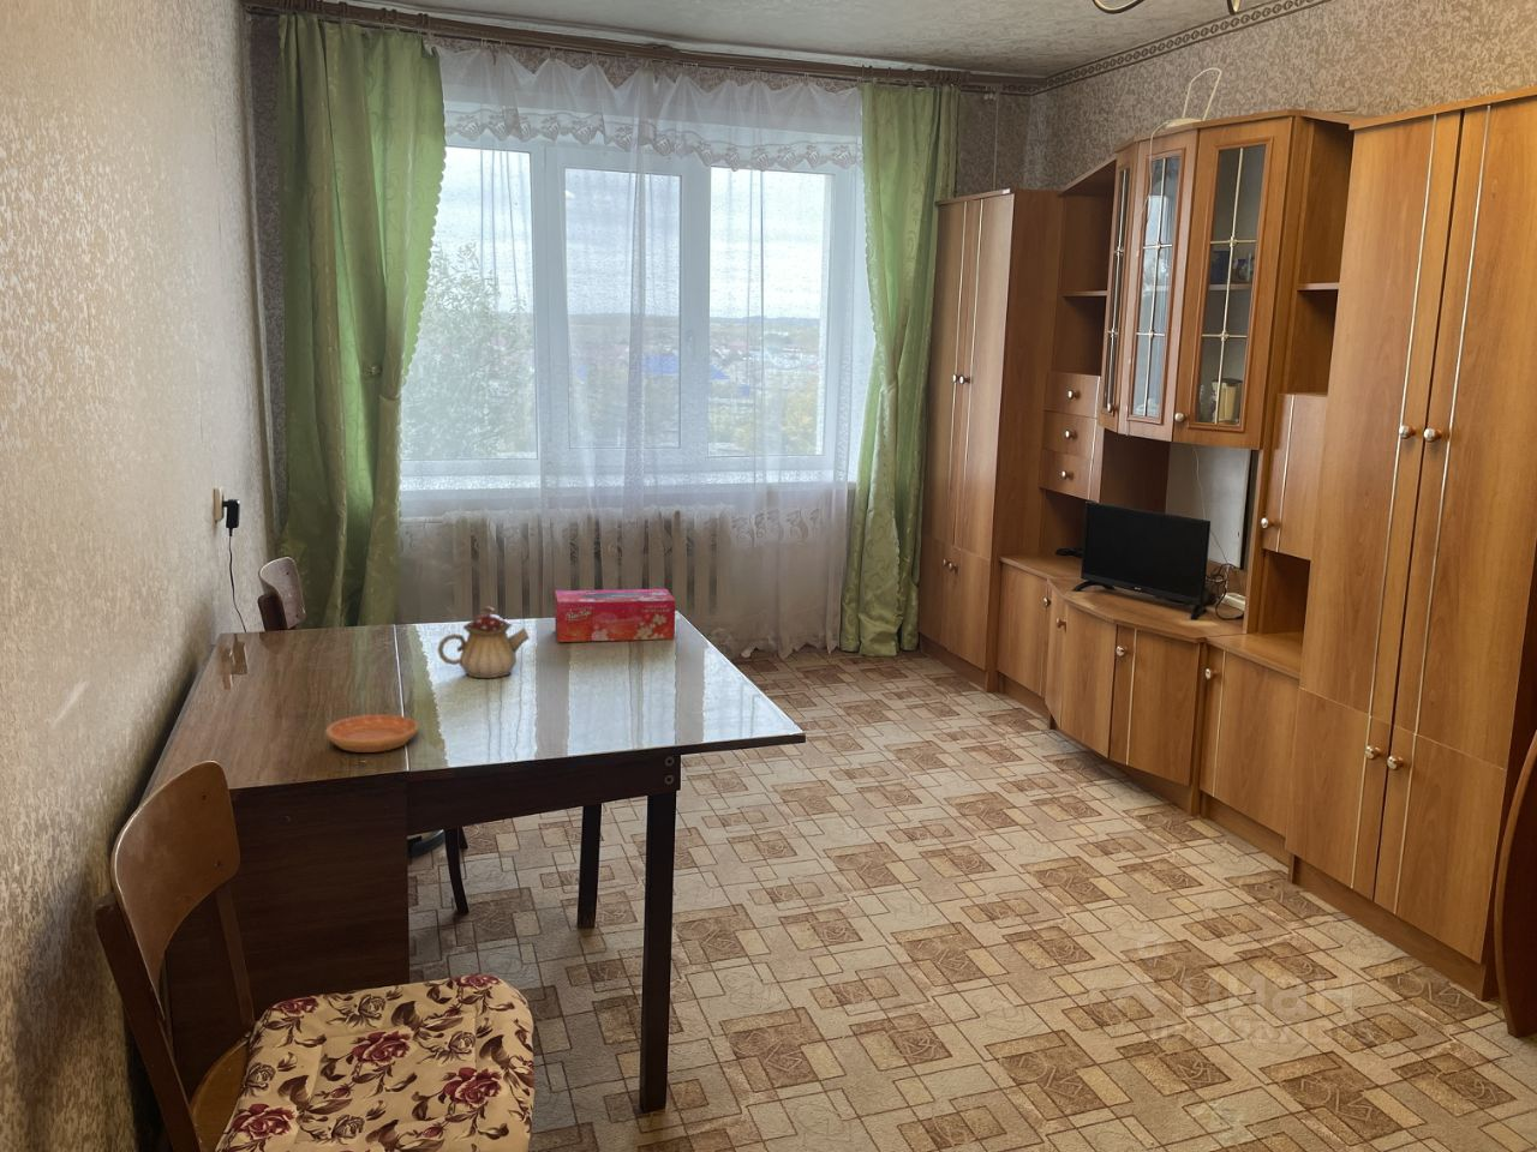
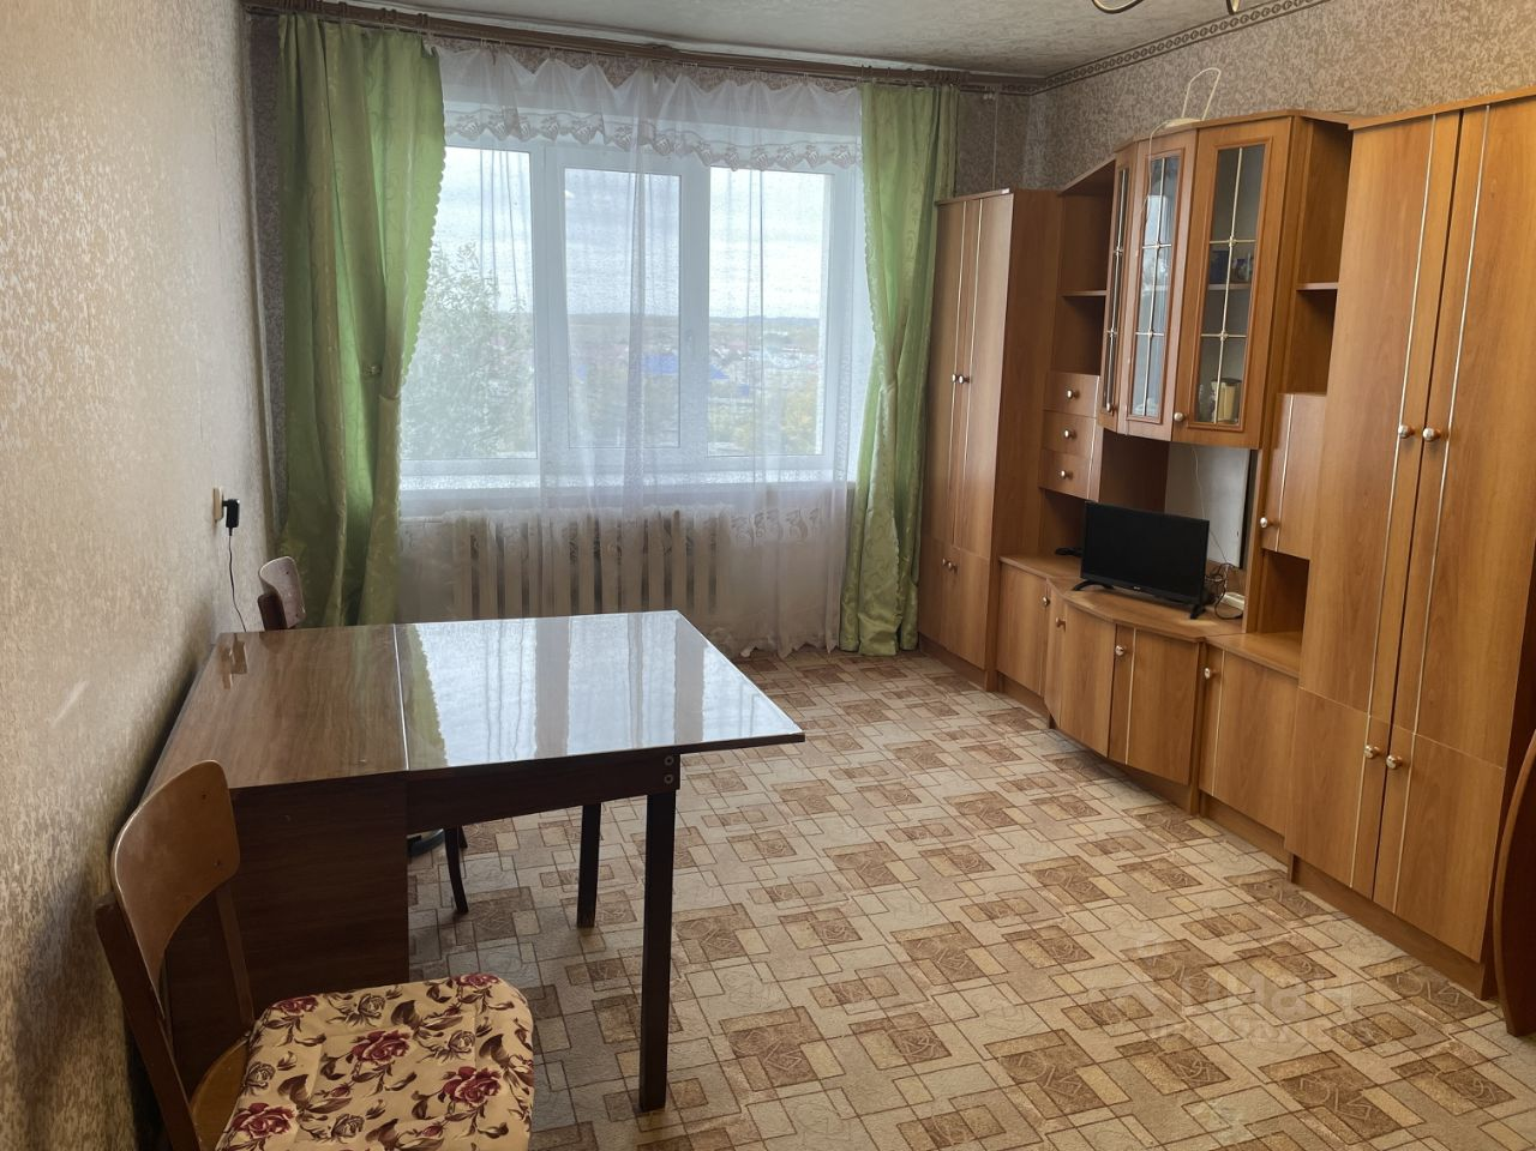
- tissue box [553,588,677,644]
- teapot [436,605,531,679]
- saucer [326,713,419,754]
